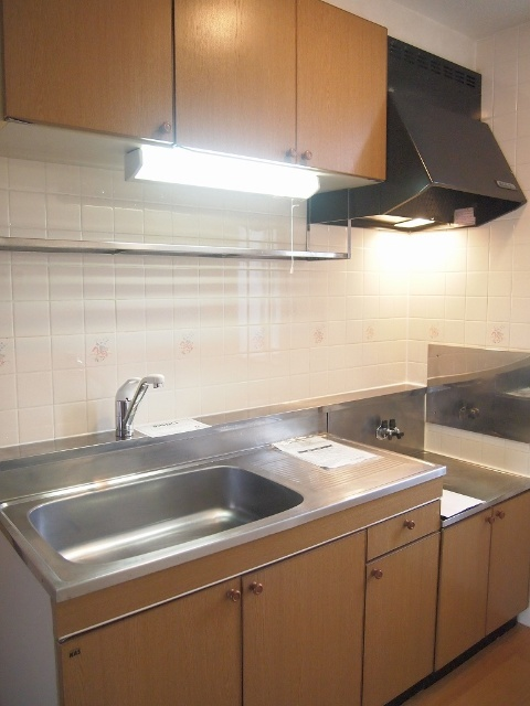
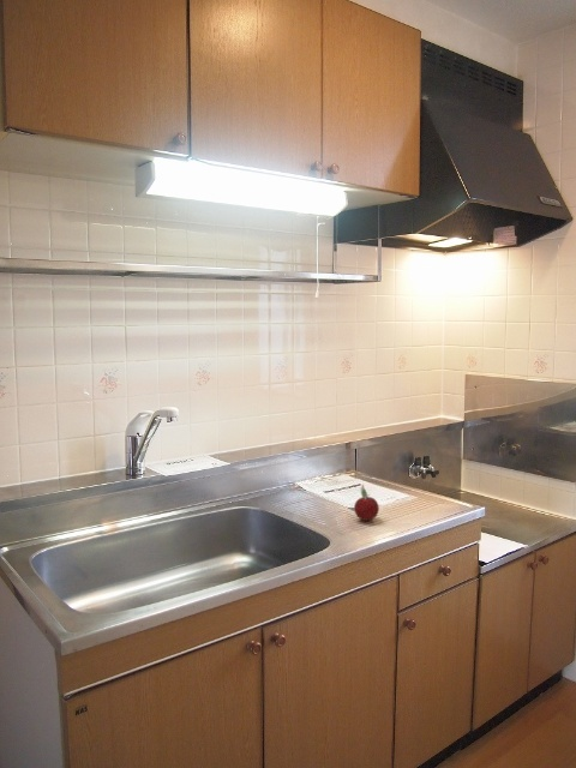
+ fruit [353,481,380,522]
